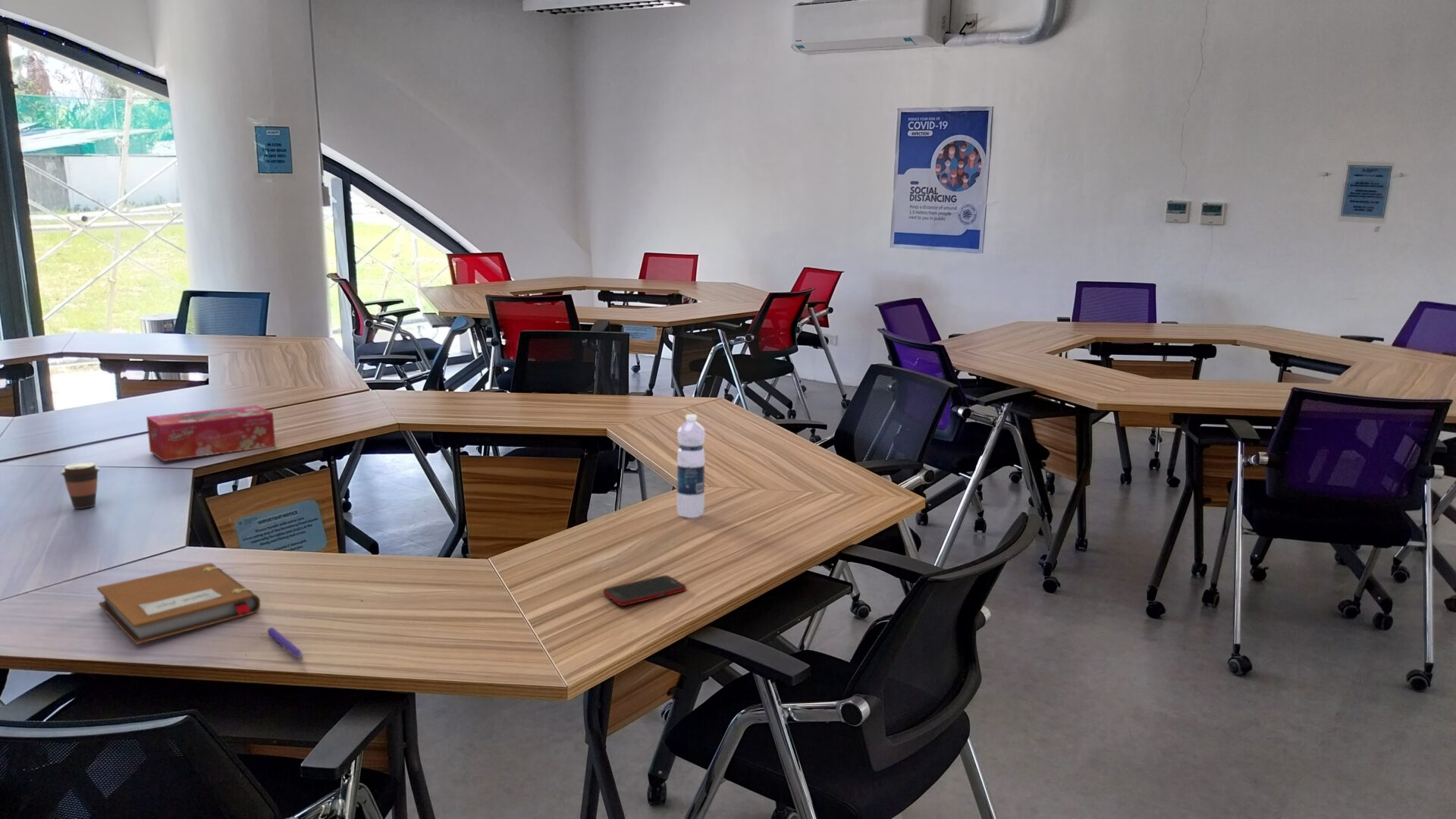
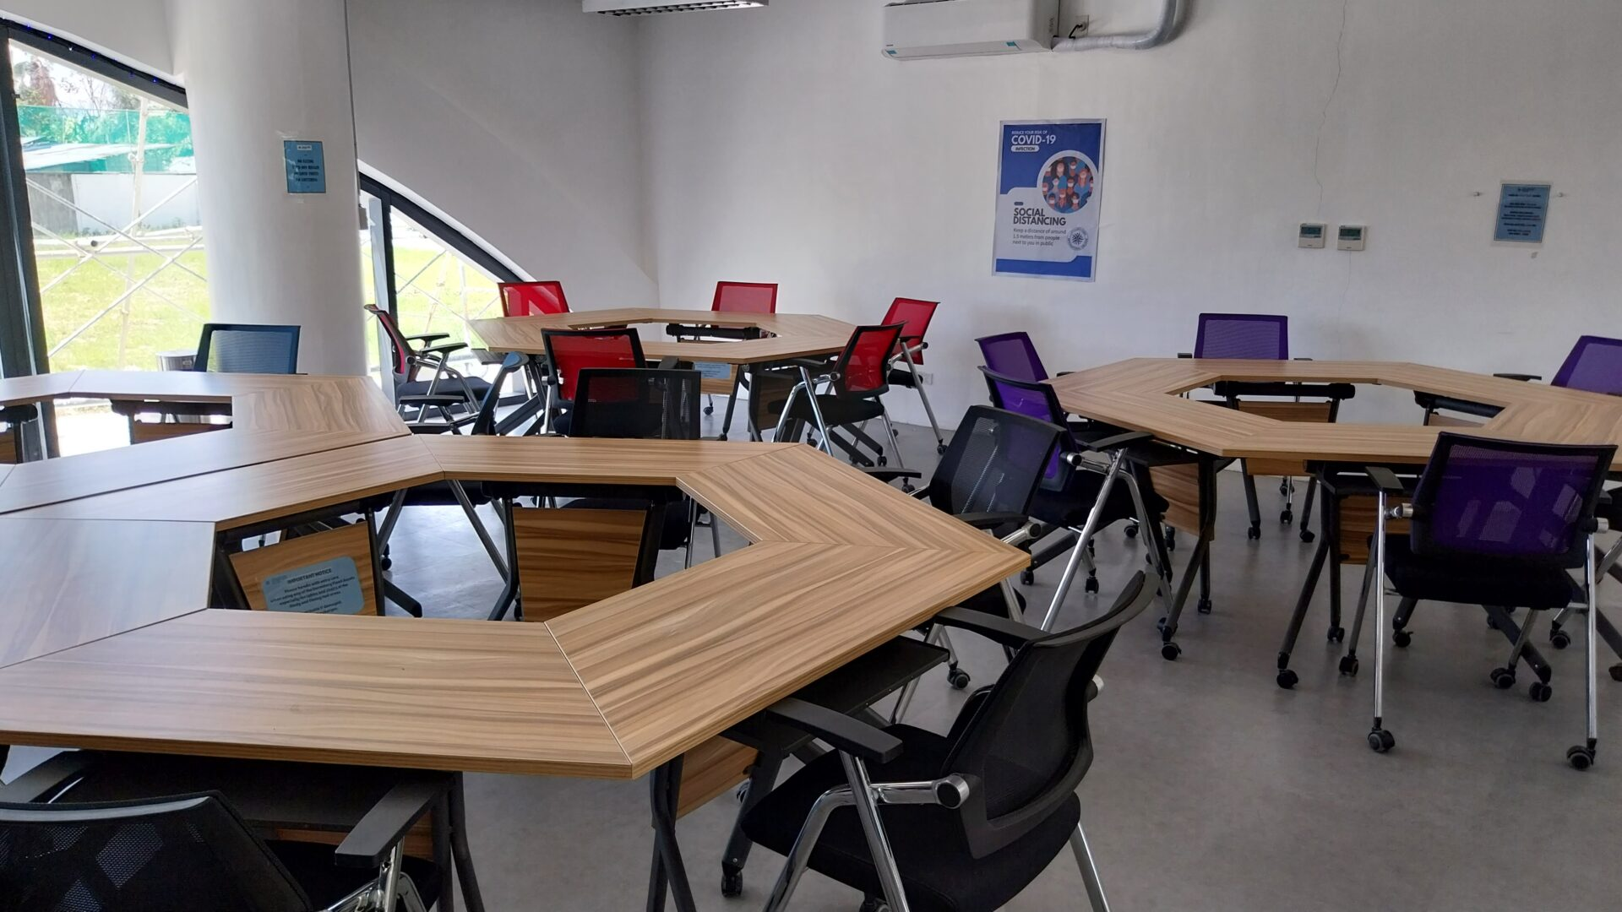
- water bottle [676,413,706,519]
- cell phone [602,575,687,607]
- notebook [96,563,261,645]
- pen [267,626,303,658]
- coffee cup [60,462,101,510]
- tissue box [146,404,276,462]
